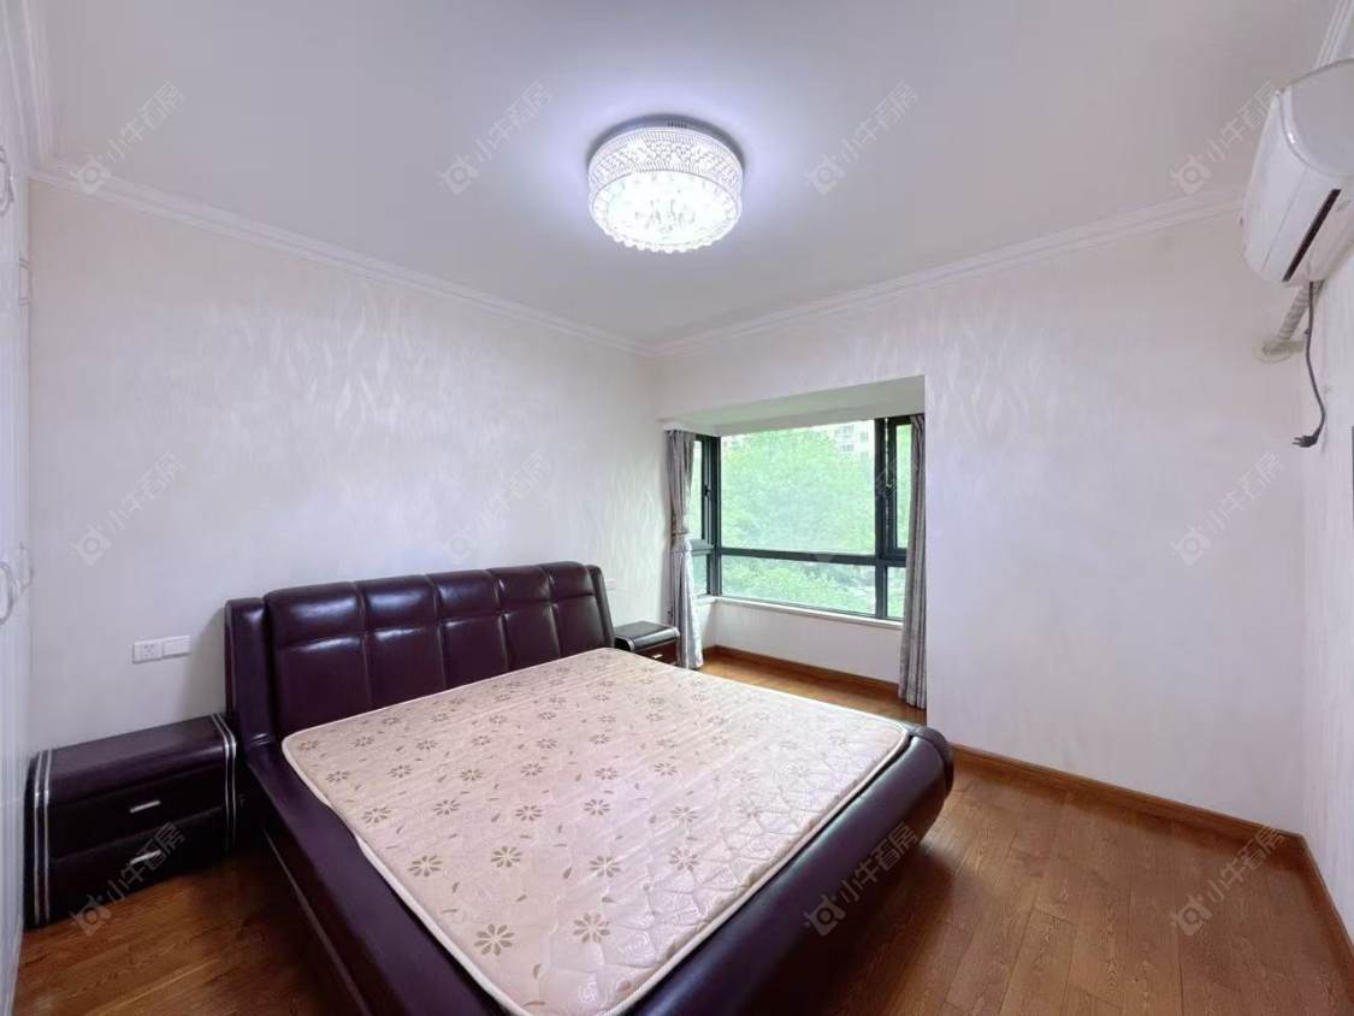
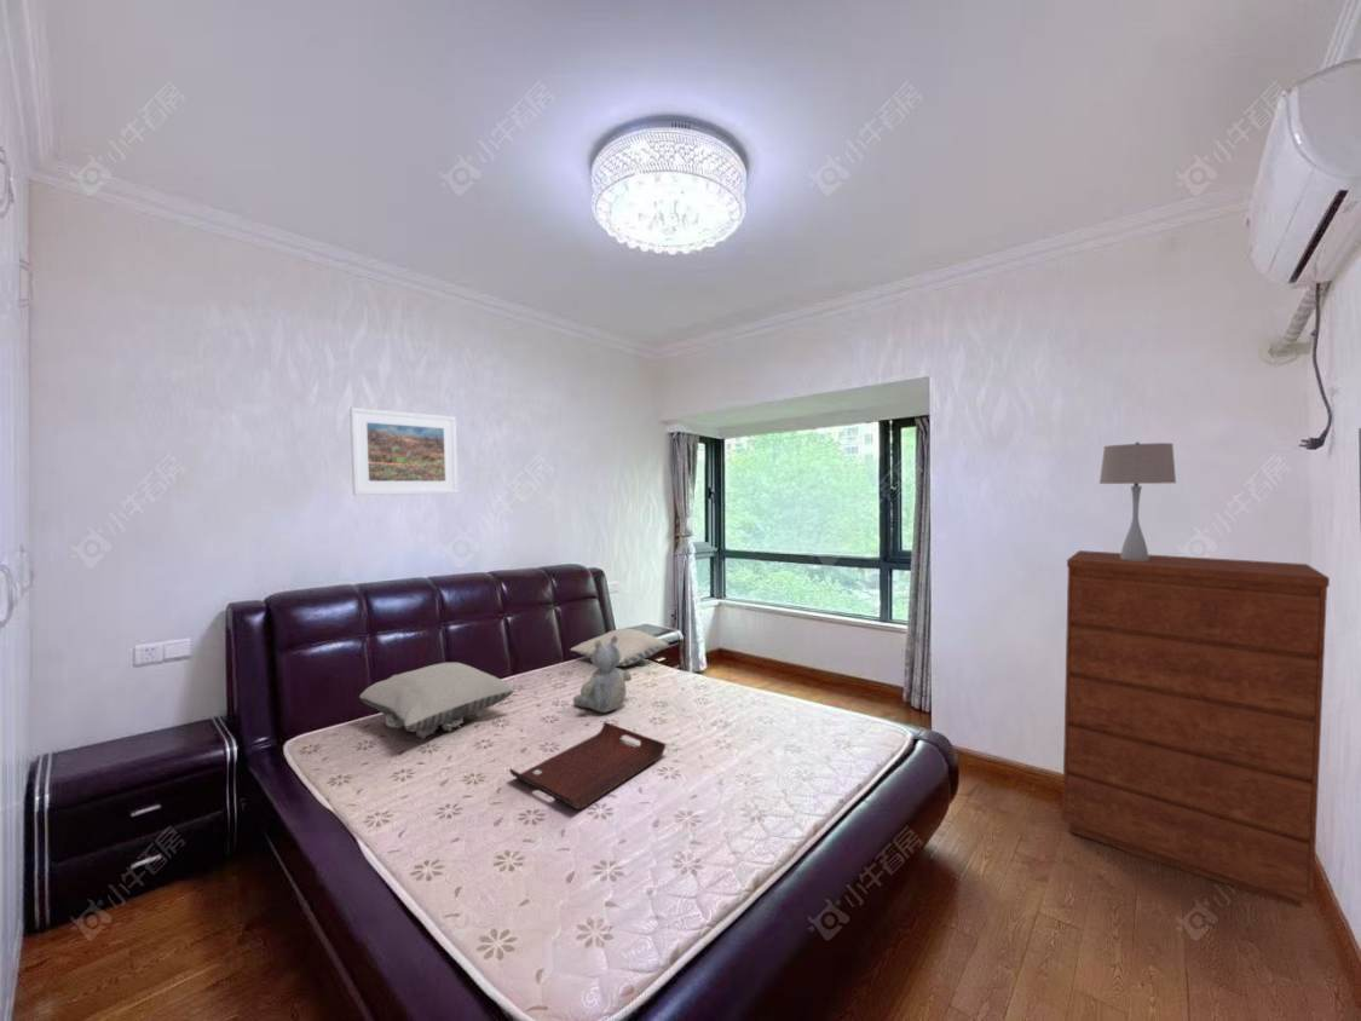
+ serving tray [508,721,667,811]
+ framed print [348,406,460,496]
+ table lamp [1098,440,1177,560]
+ pillow [358,662,515,740]
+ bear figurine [572,636,633,714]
+ dresser [1060,549,1331,910]
+ pillow [570,628,670,668]
